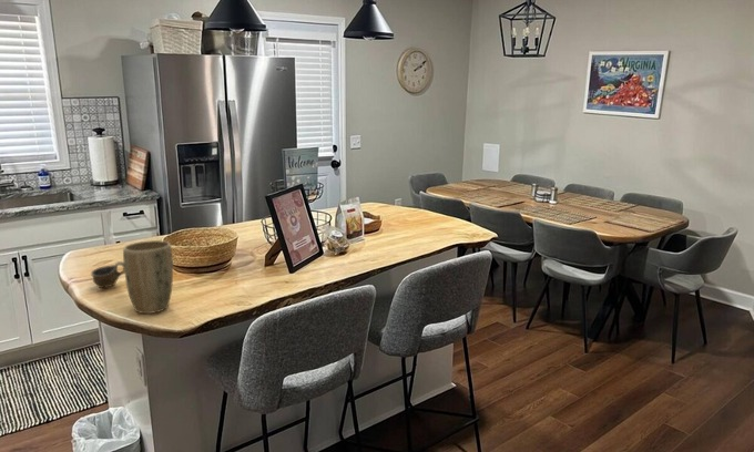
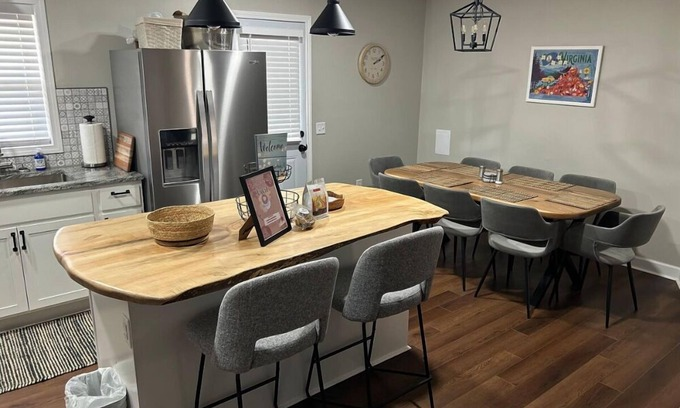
- plant pot [122,239,174,315]
- cup [90,260,125,289]
